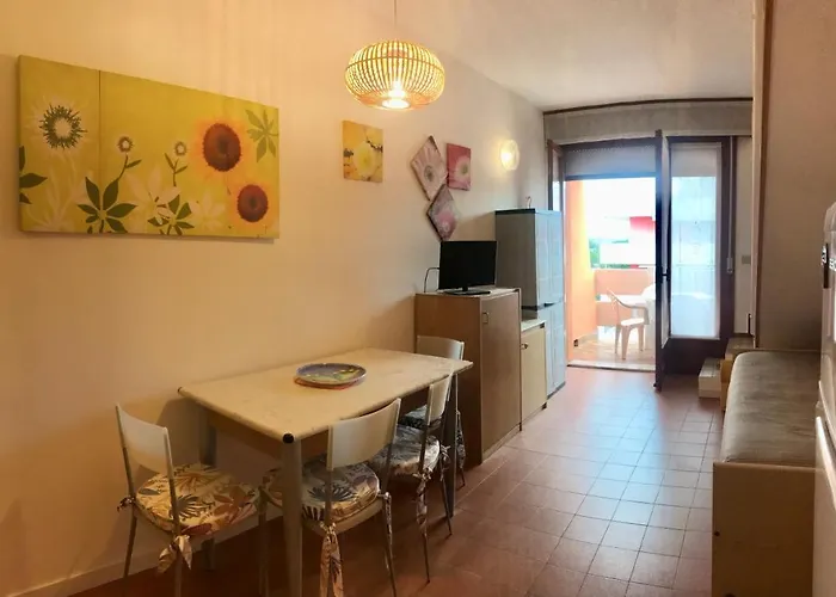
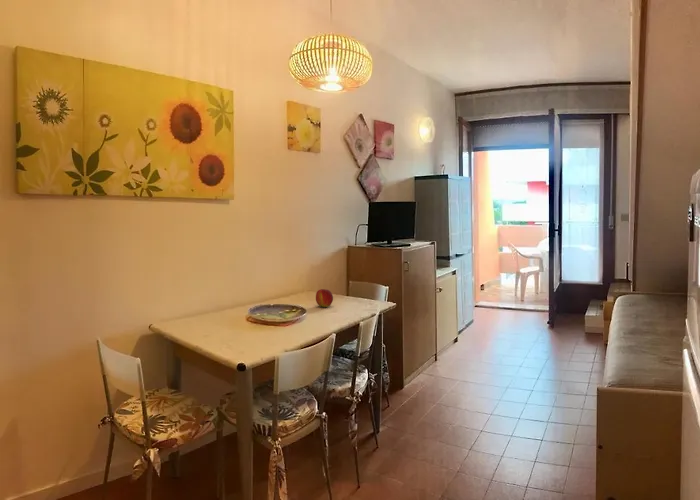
+ apple [315,288,334,308]
